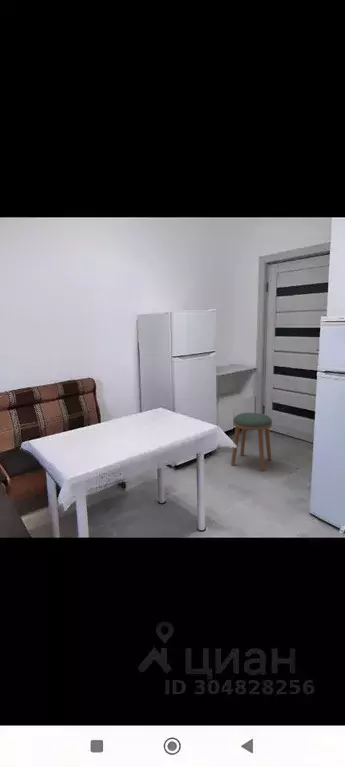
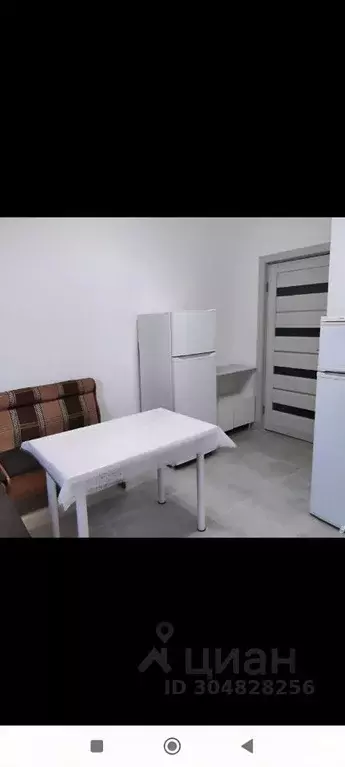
- stool [230,412,273,472]
